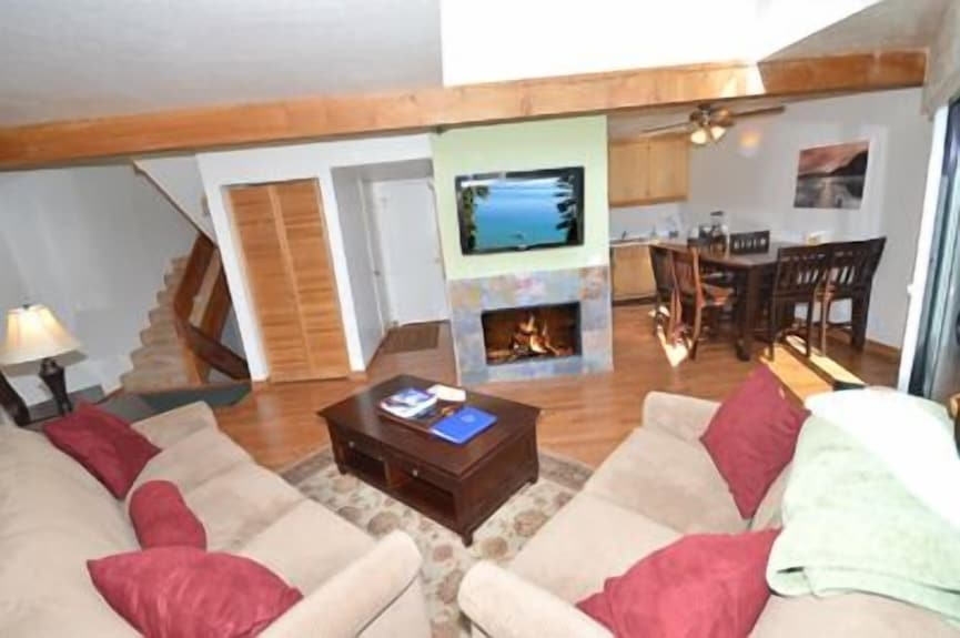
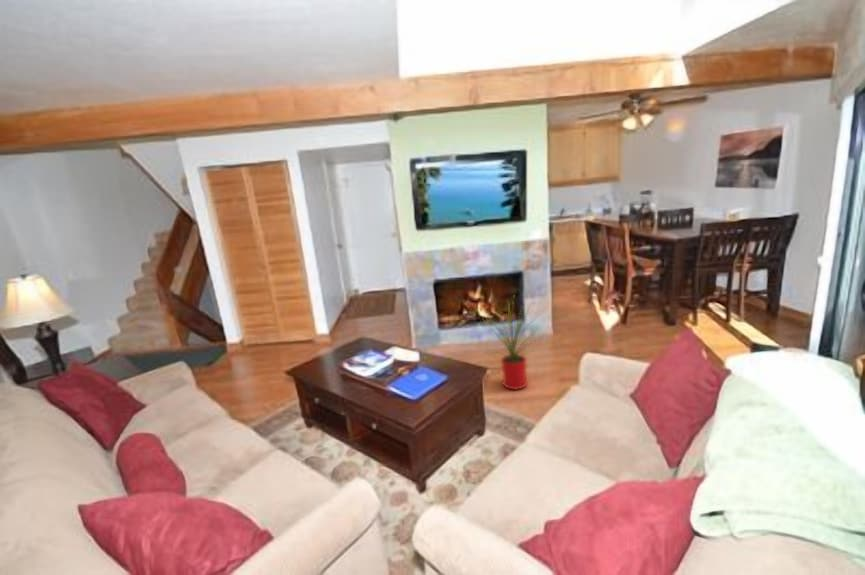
+ house plant [478,292,547,391]
